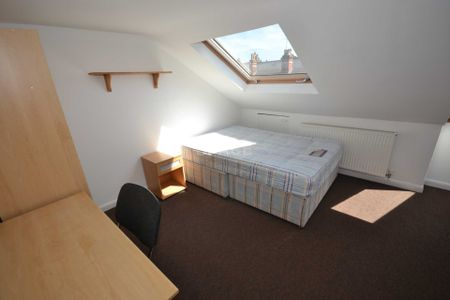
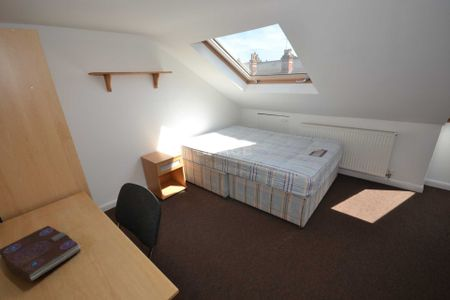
+ book [0,225,82,283]
